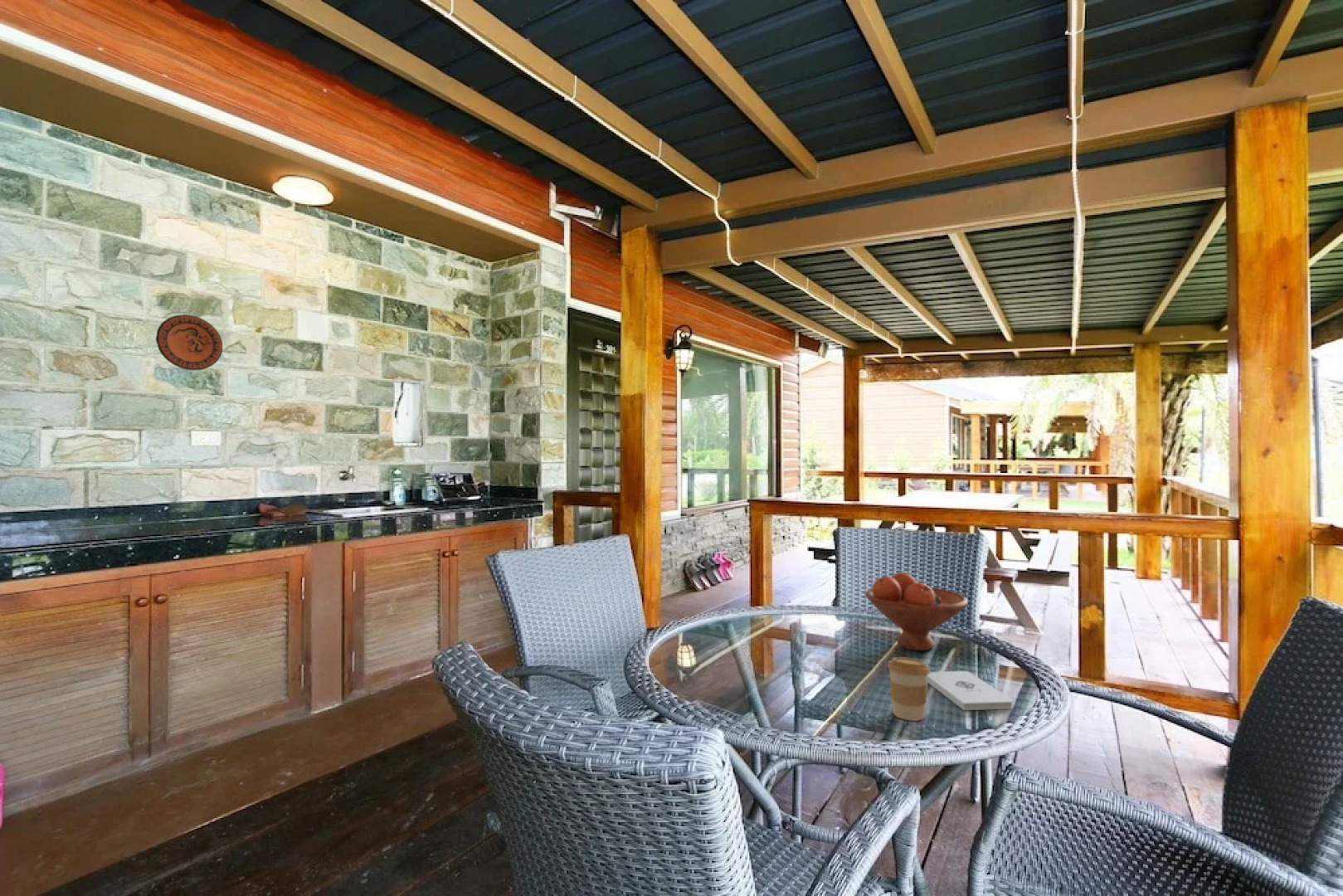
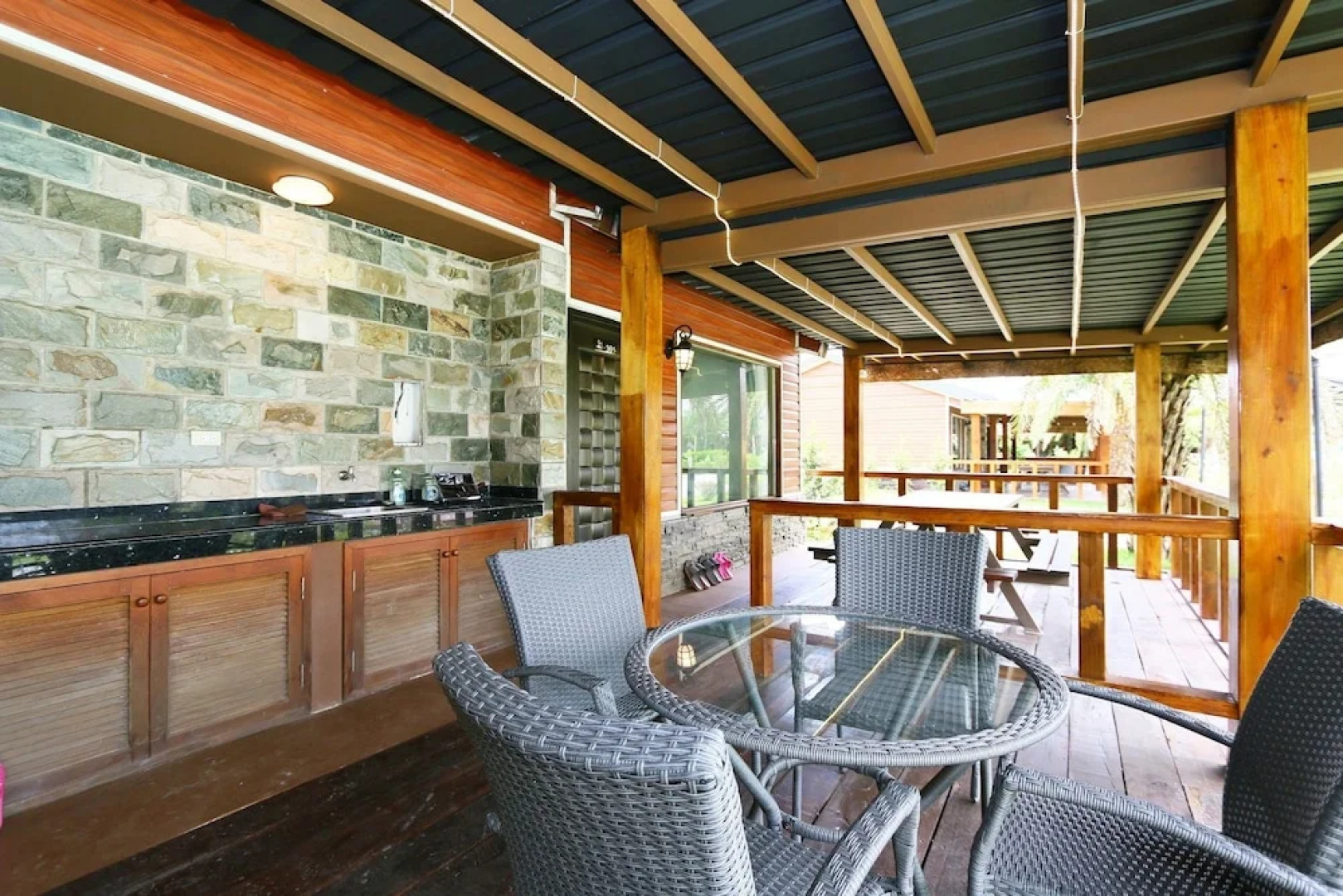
- decorative plate [155,314,223,371]
- notepad [927,670,1014,711]
- fruit bowl [864,572,969,651]
- coffee cup [887,656,931,722]
